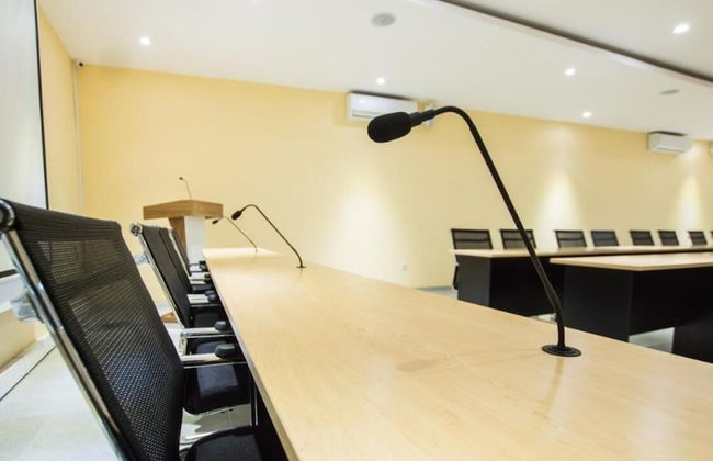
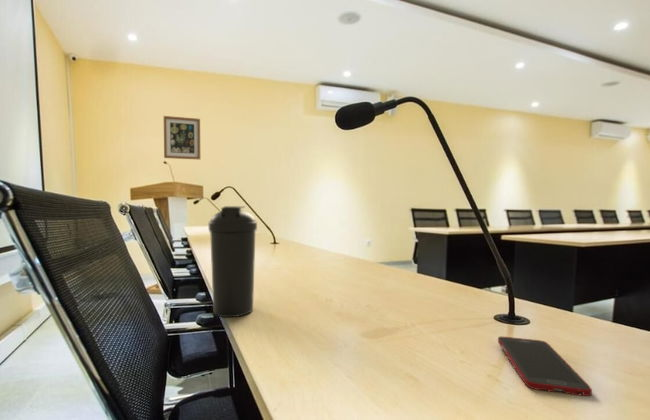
+ wall art [163,115,201,161]
+ cell phone [497,336,593,397]
+ water bottle [208,205,258,318]
